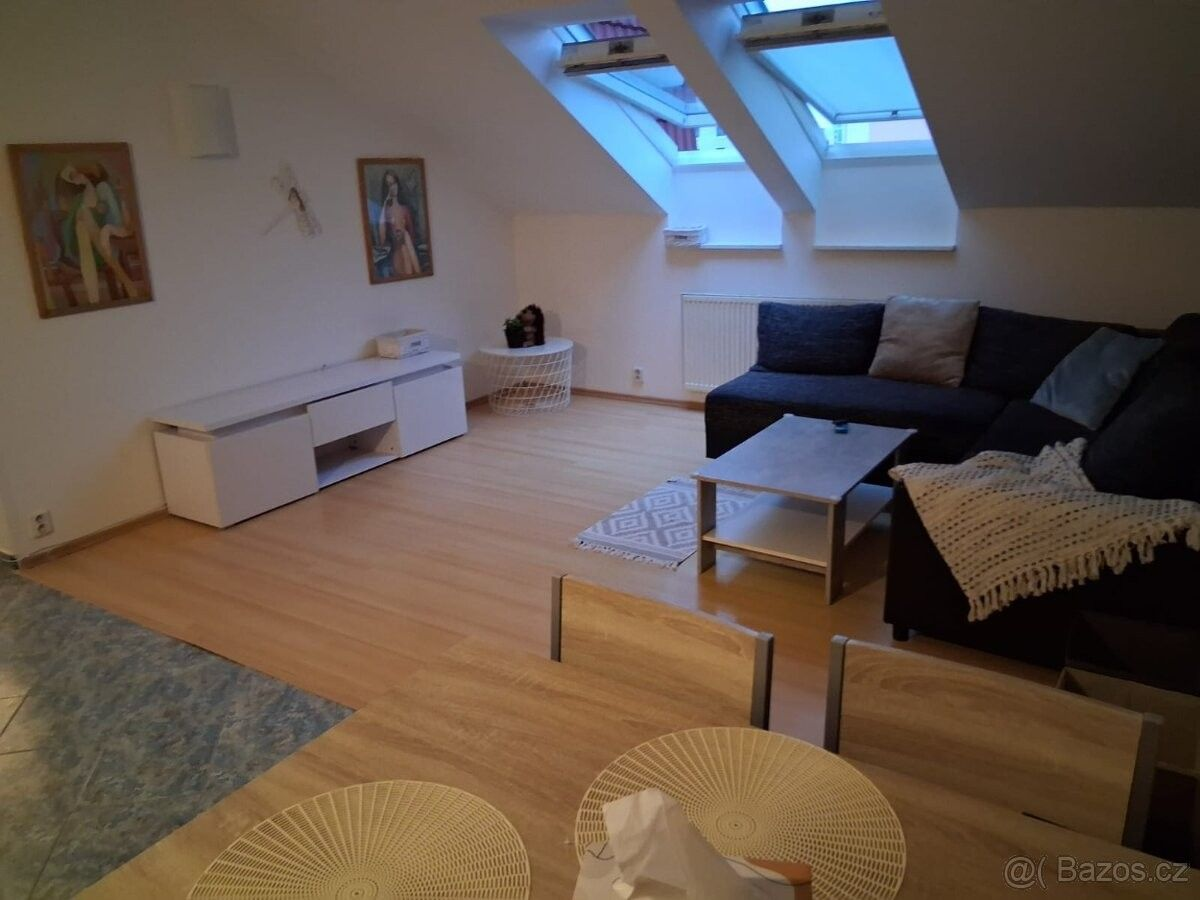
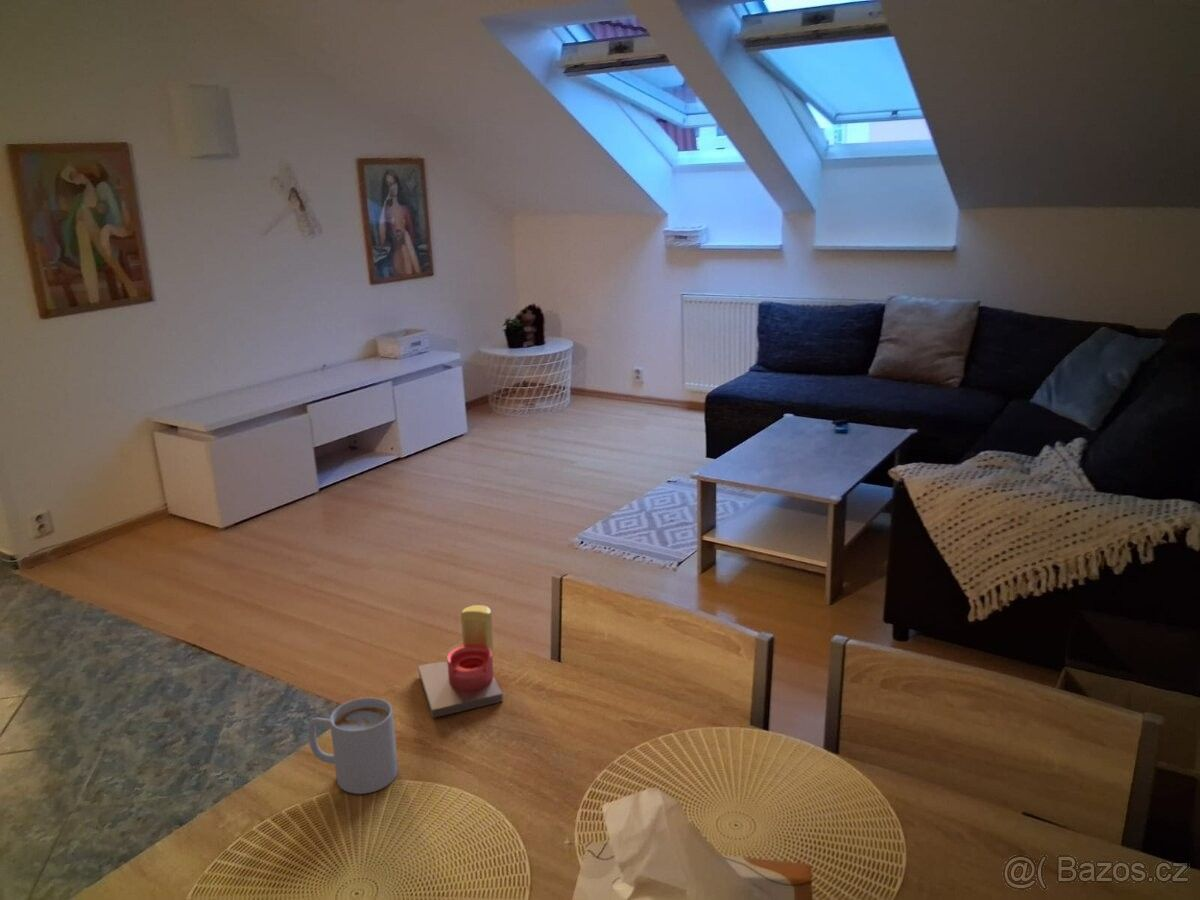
+ candle [417,604,504,719]
+ mug [307,697,399,795]
